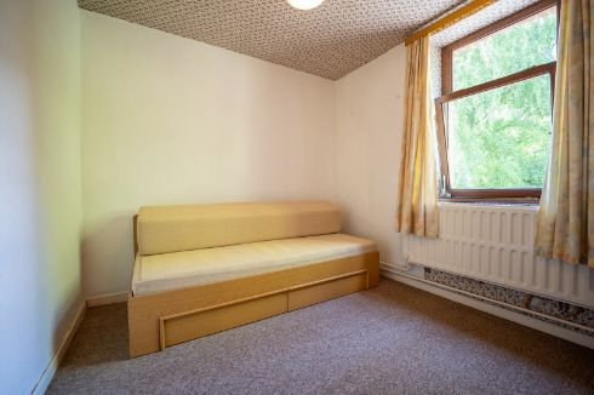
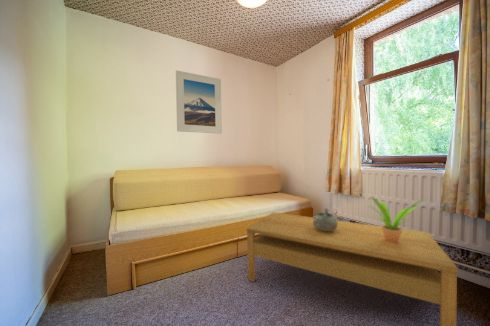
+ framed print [175,69,223,135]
+ decorative bowl [313,207,338,231]
+ coffee table [246,211,459,326]
+ potted plant [367,195,425,243]
